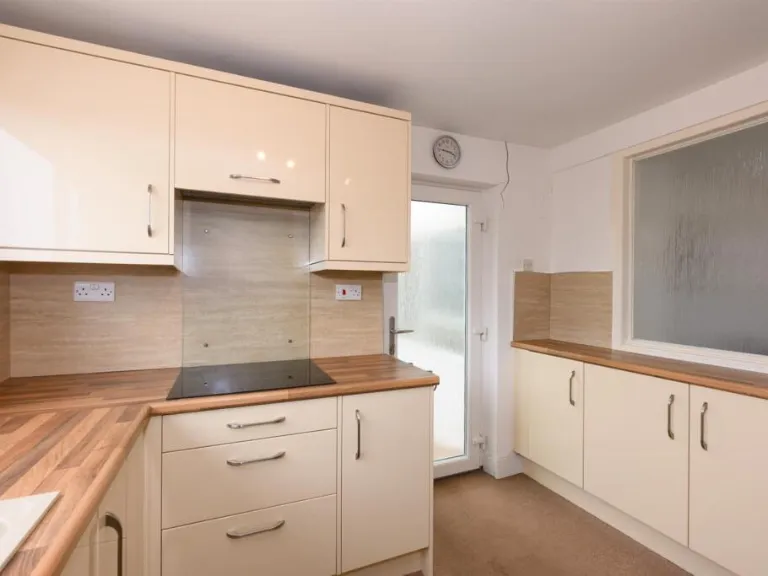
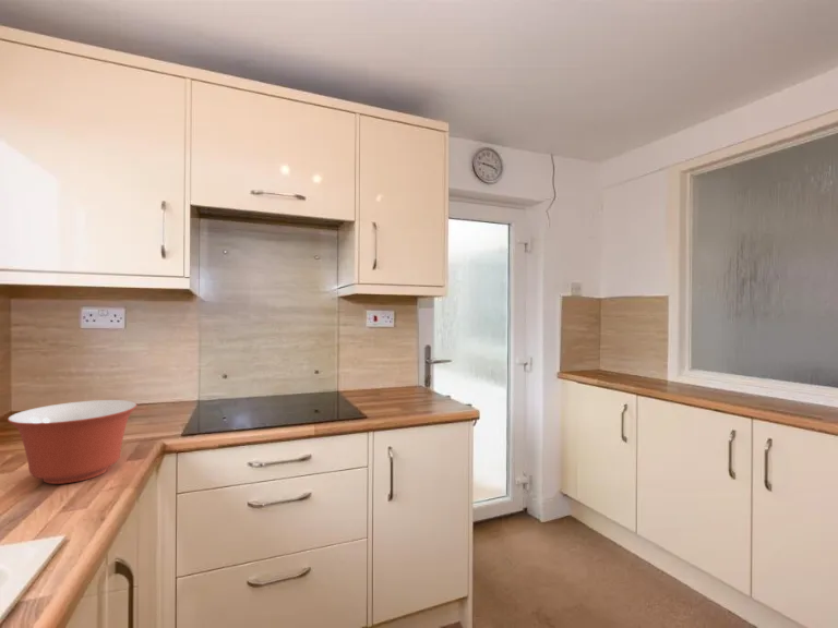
+ mixing bowl [7,399,139,485]
